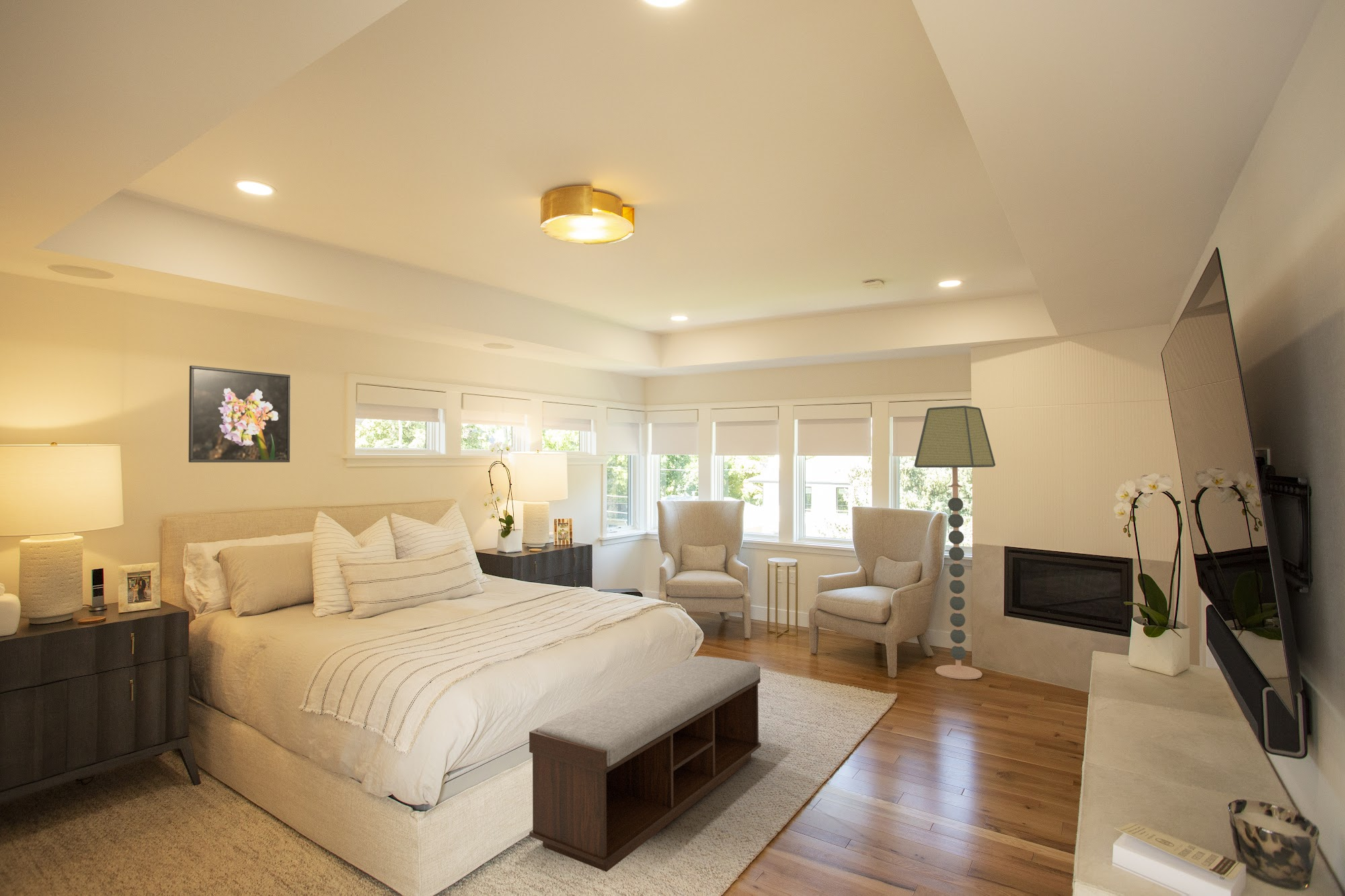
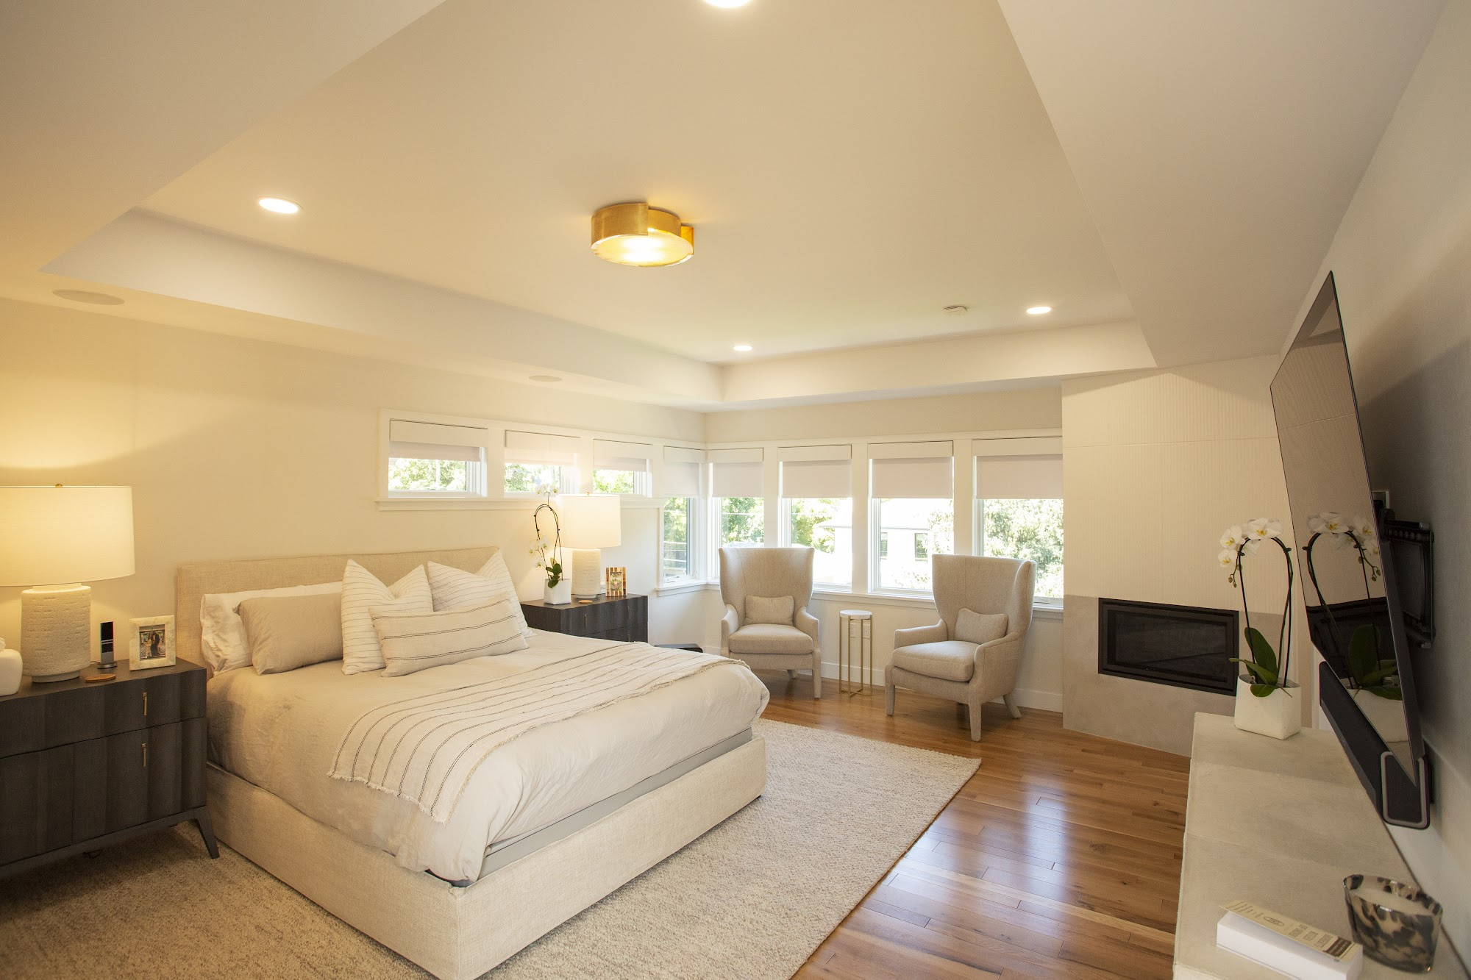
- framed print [188,365,291,463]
- bench [529,655,762,872]
- floor lamp [914,405,996,680]
